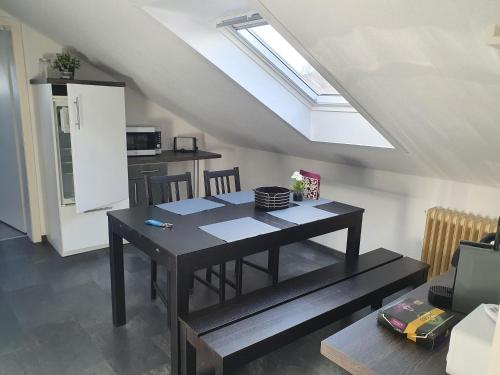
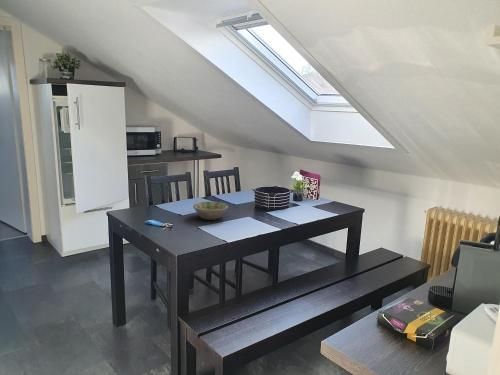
+ bowl [192,201,229,221]
